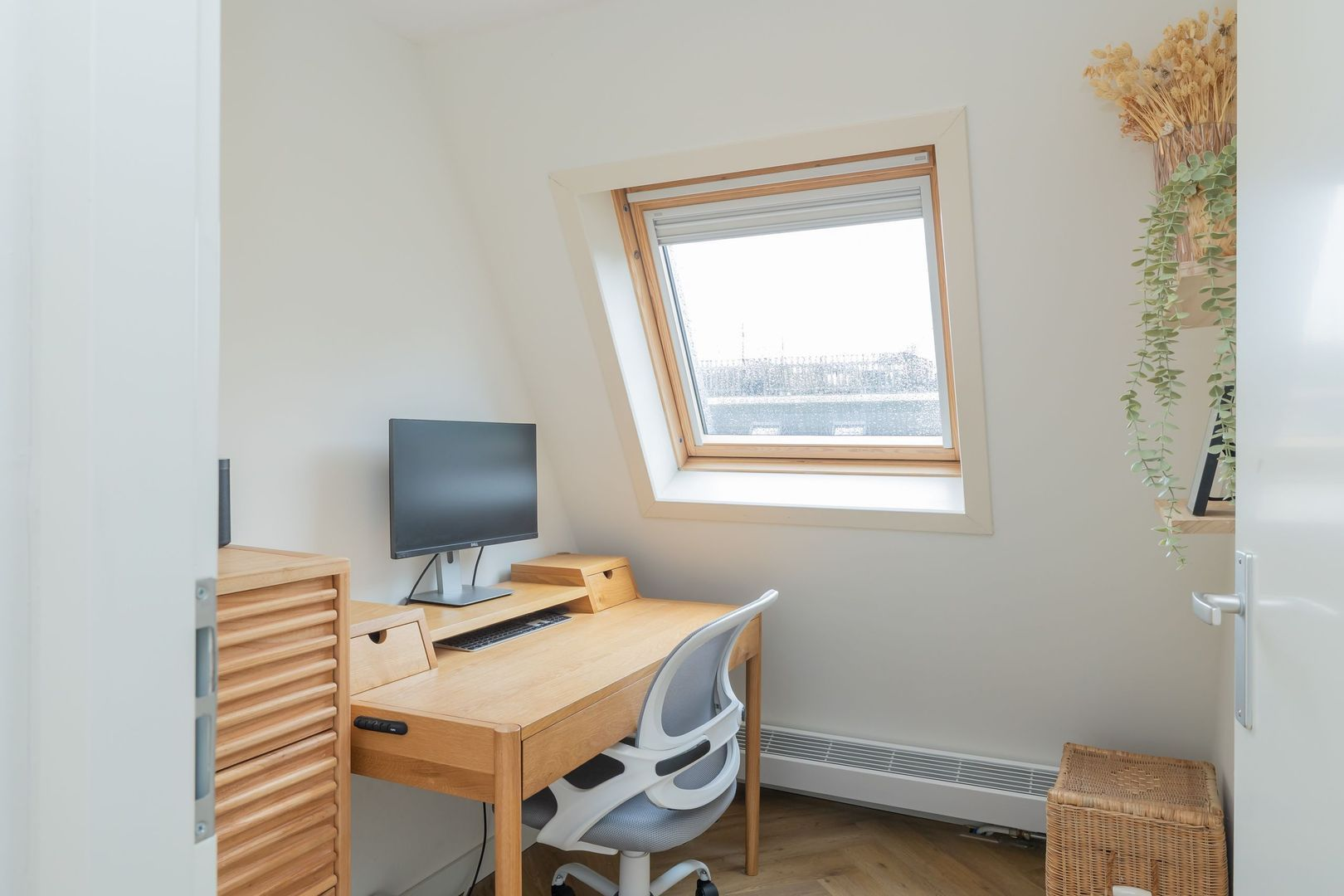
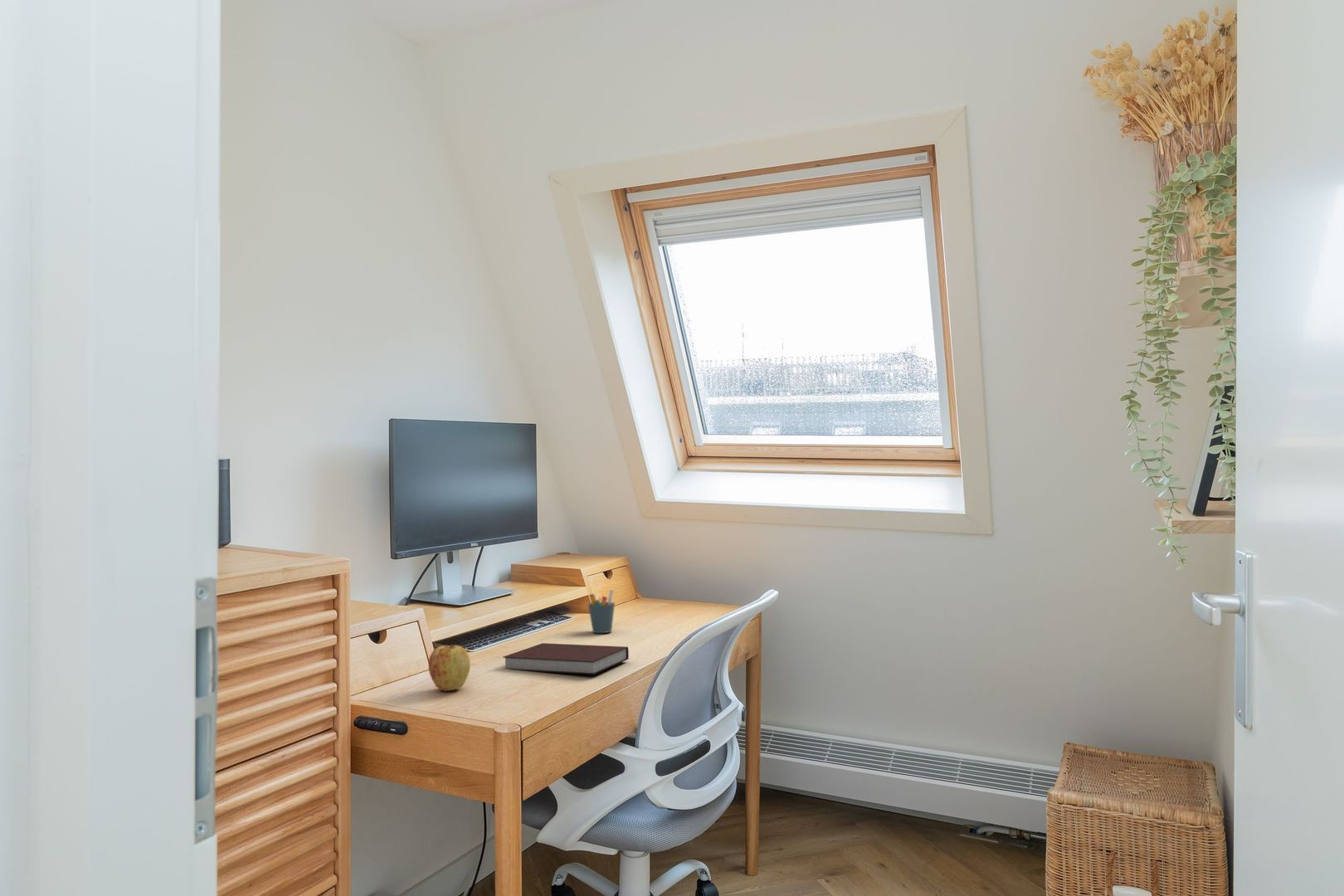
+ notebook [502,642,630,675]
+ apple [428,643,471,692]
+ pen holder [587,588,616,634]
